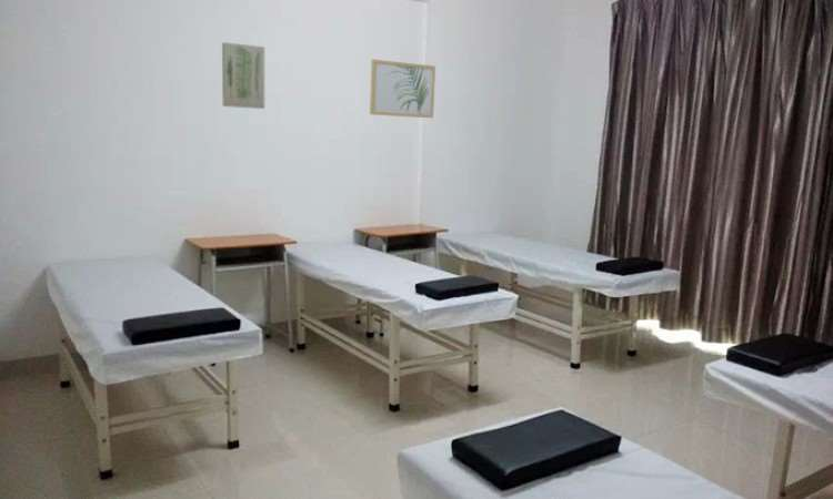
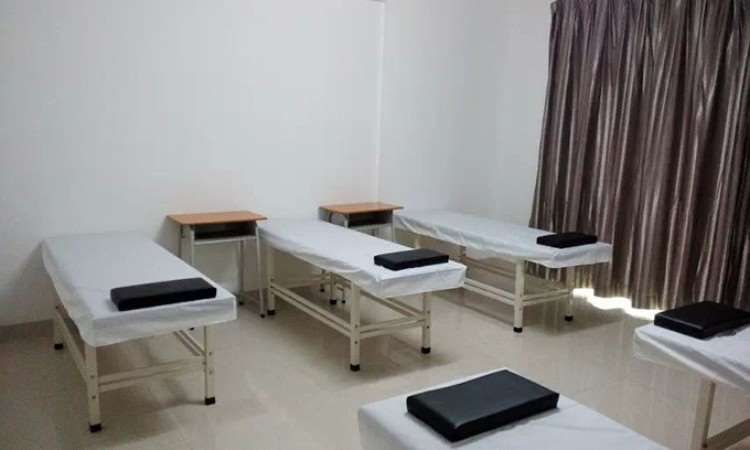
- wall art [369,59,436,119]
- wall art [221,41,265,110]
